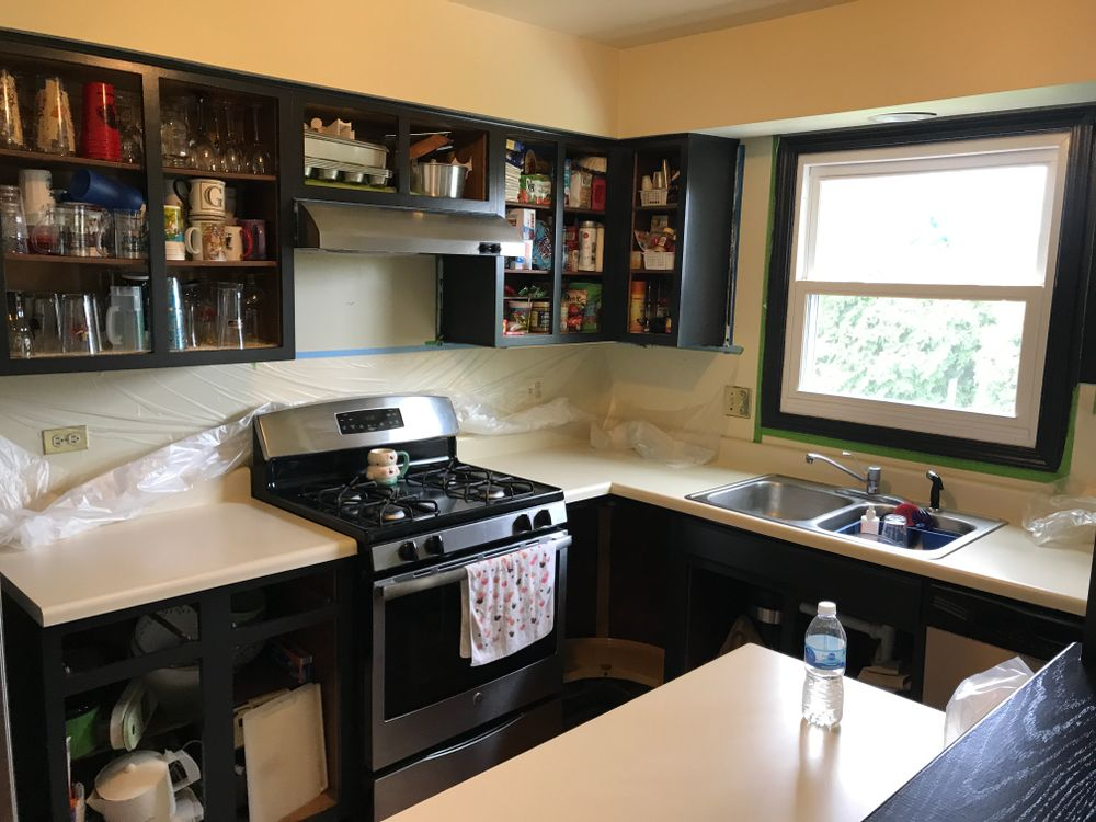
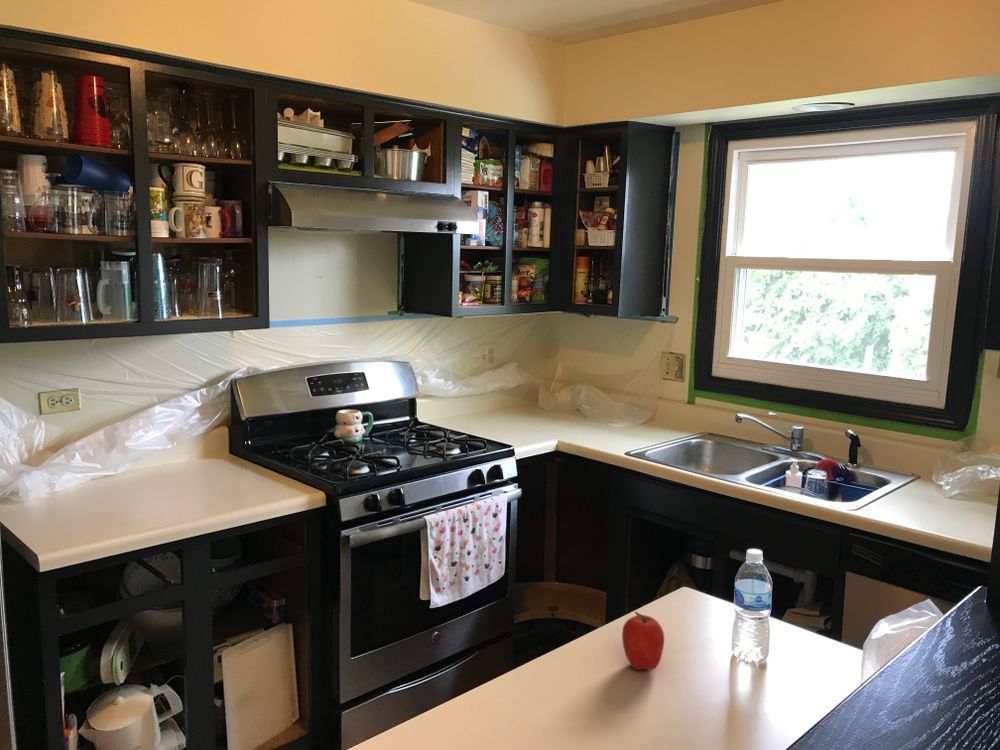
+ fruit [621,611,665,671]
